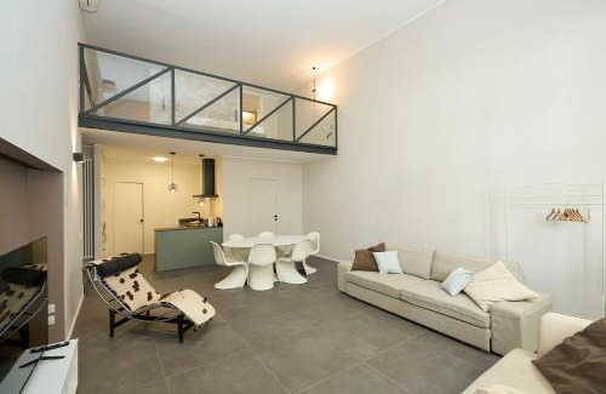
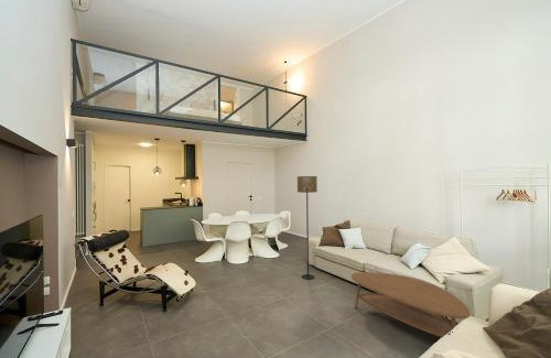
+ floor lamp [296,175,318,281]
+ coffee table [350,271,471,338]
